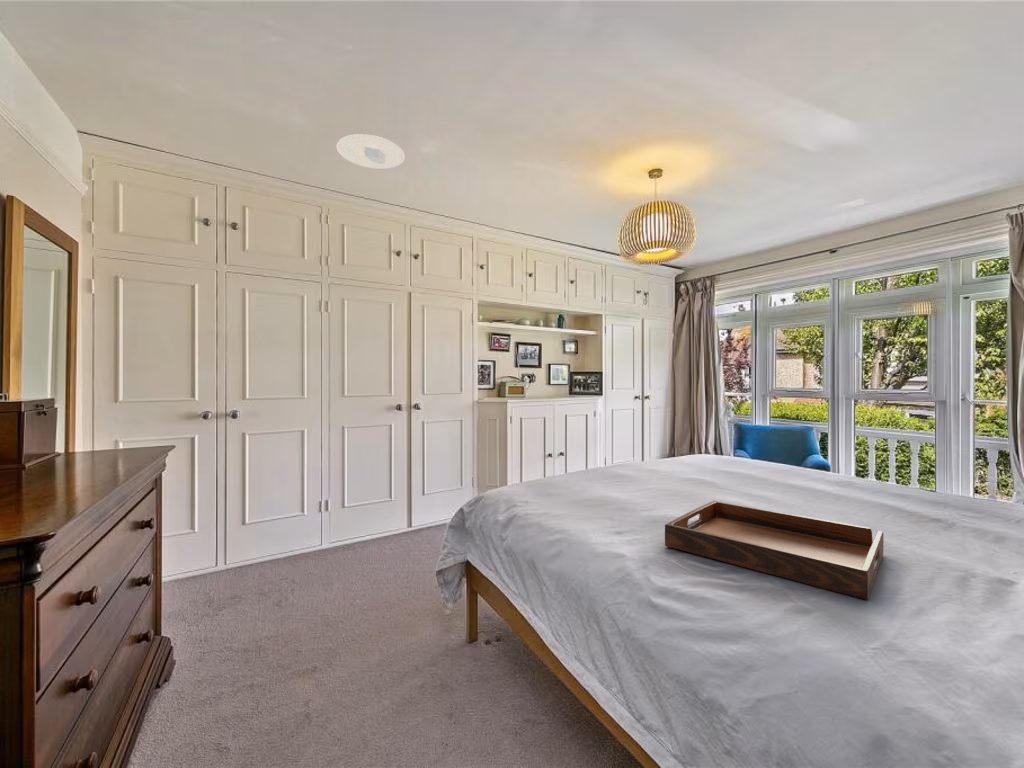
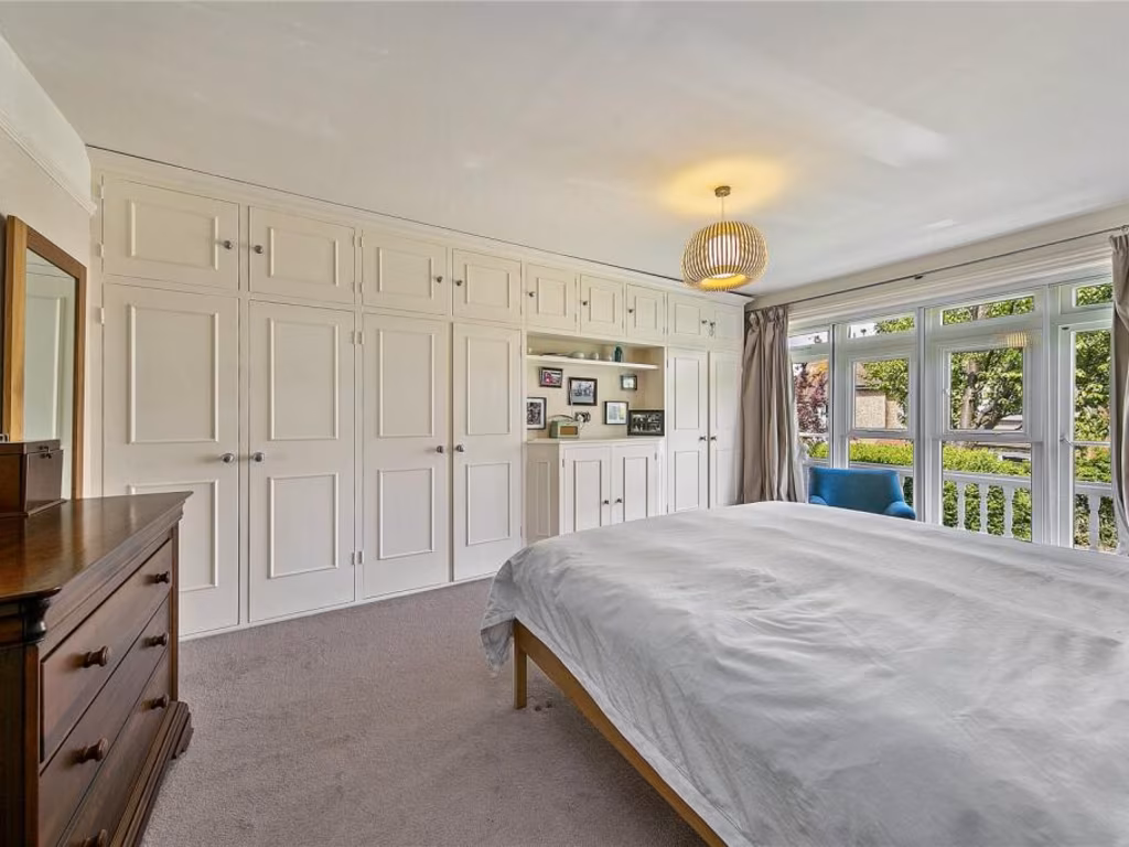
- recessed light [336,133,406,170]
- serving tray [664,500,885,601]
